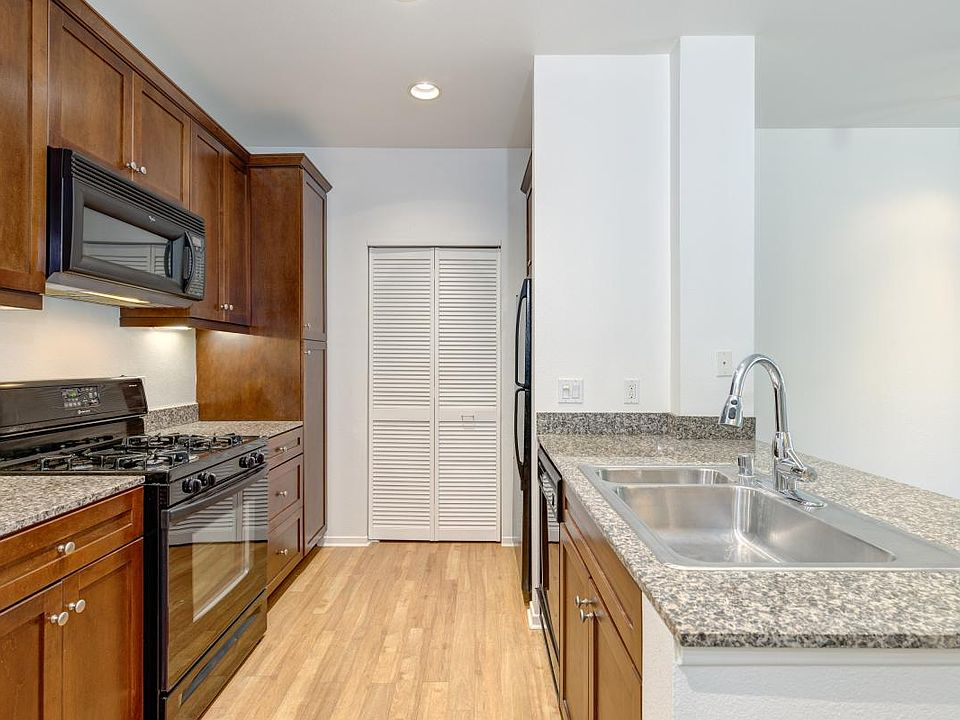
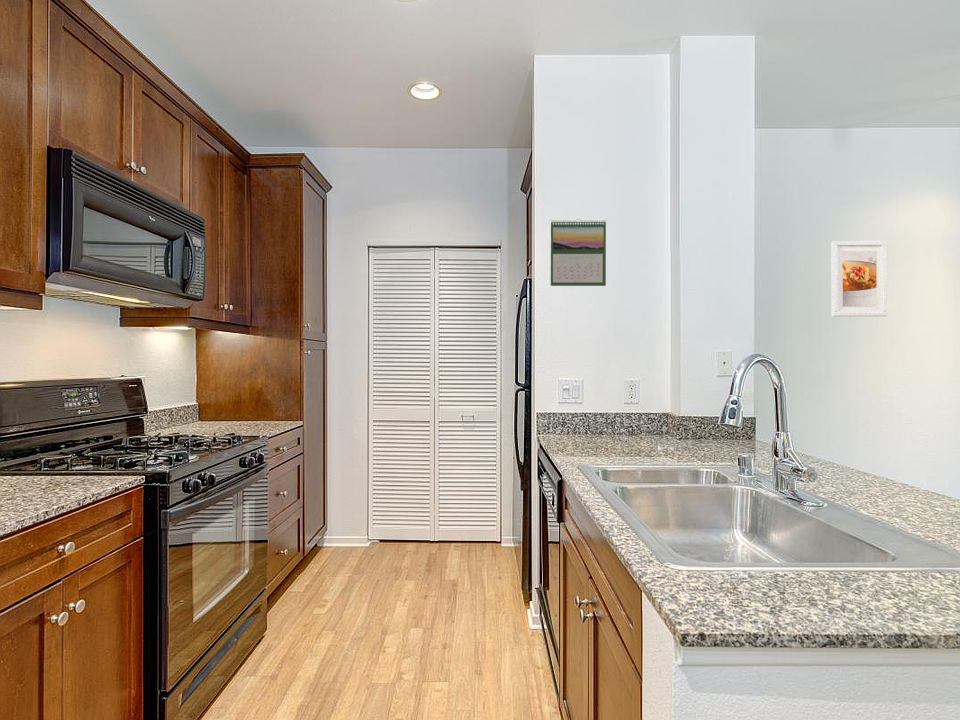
+ calendar [549,218,607,287]
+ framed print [830,240,888,317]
